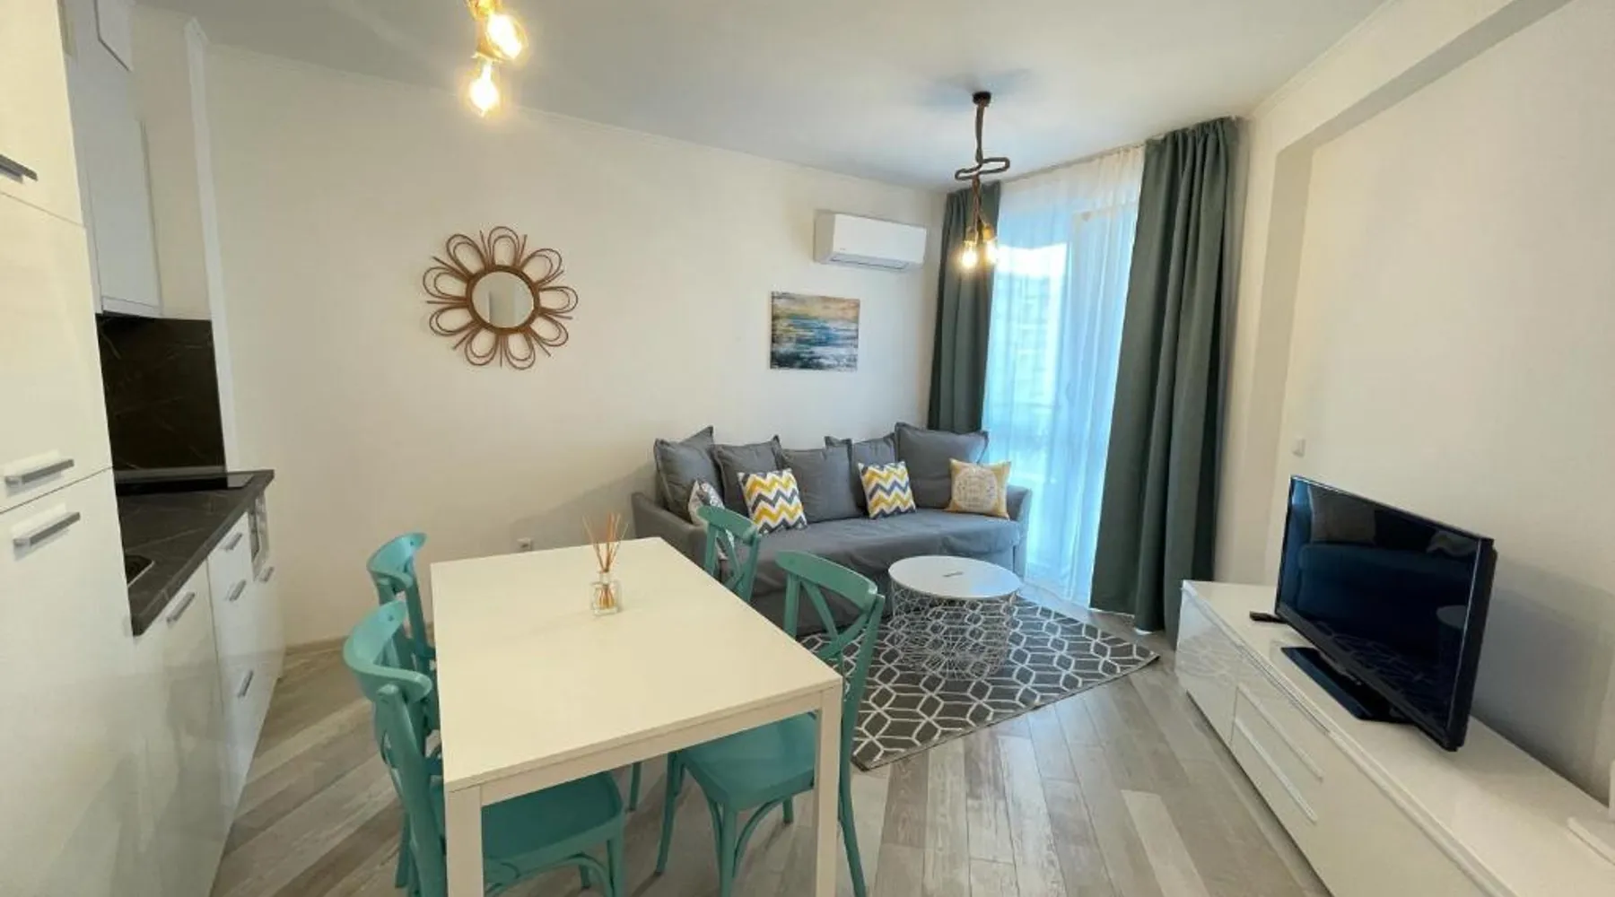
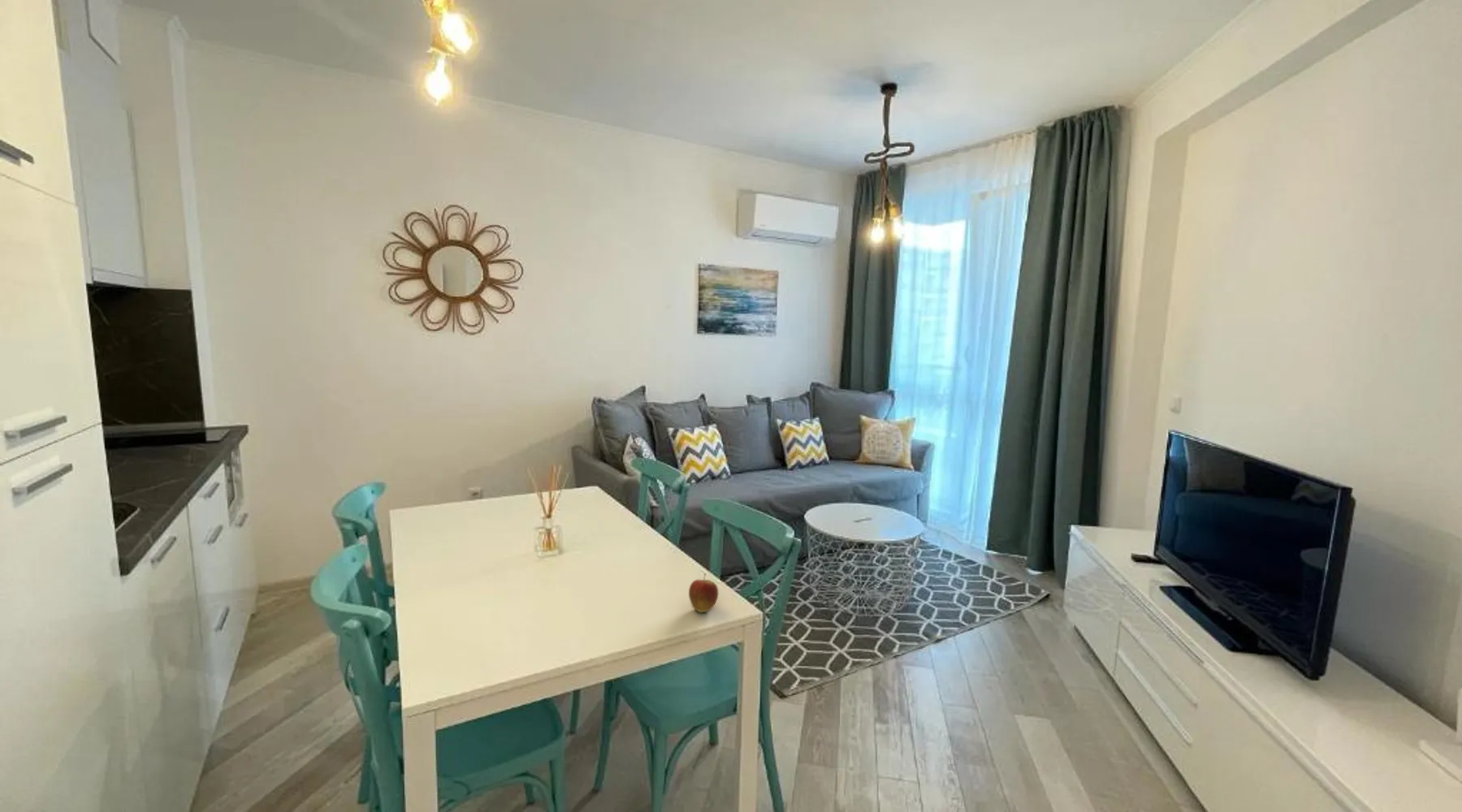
+ fruit [688,572,719,613]
